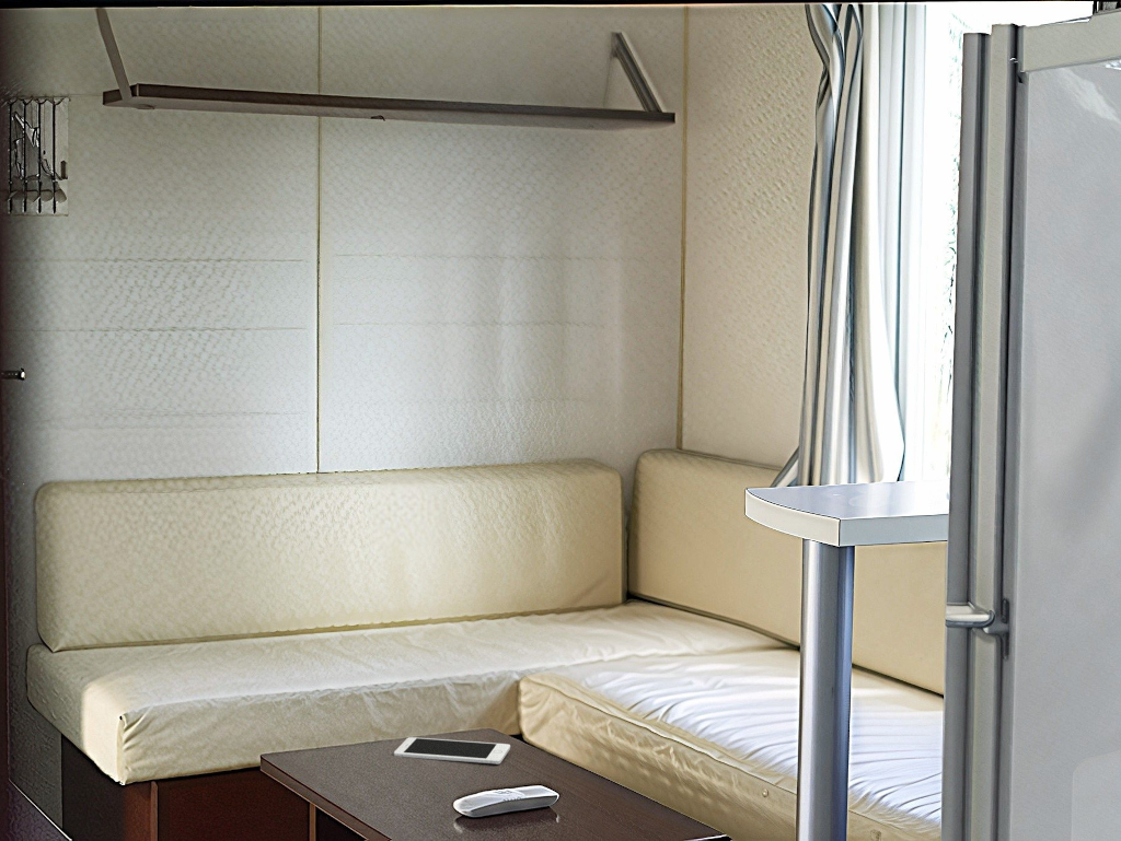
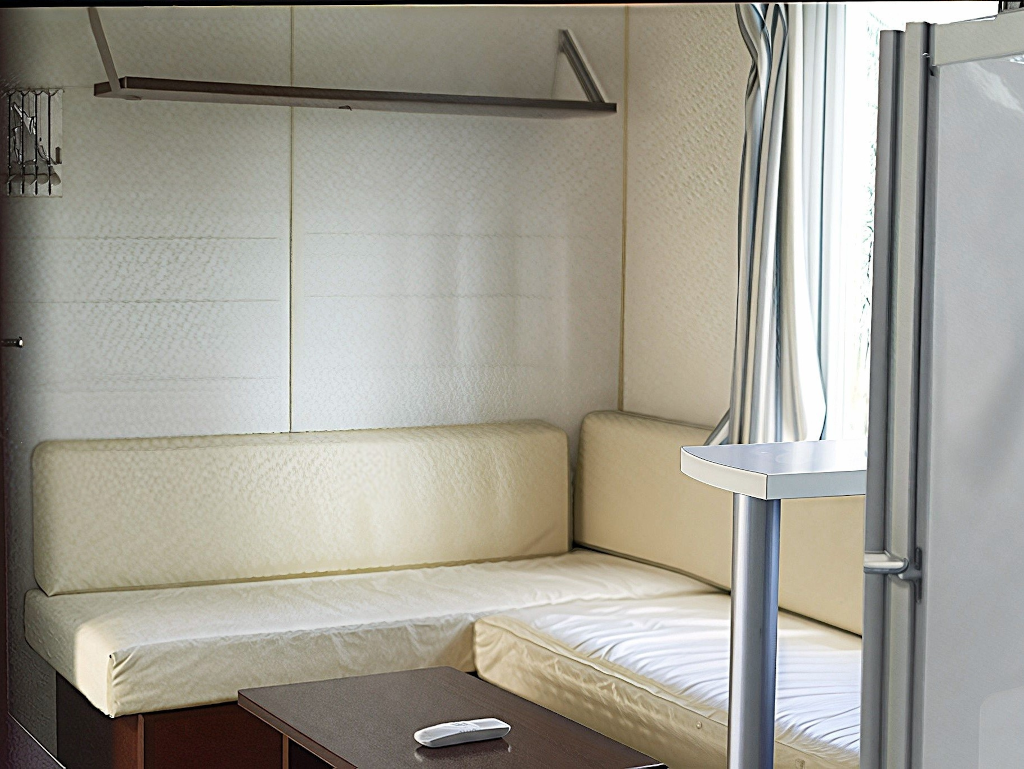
- cell phone [393,736,511,766]
